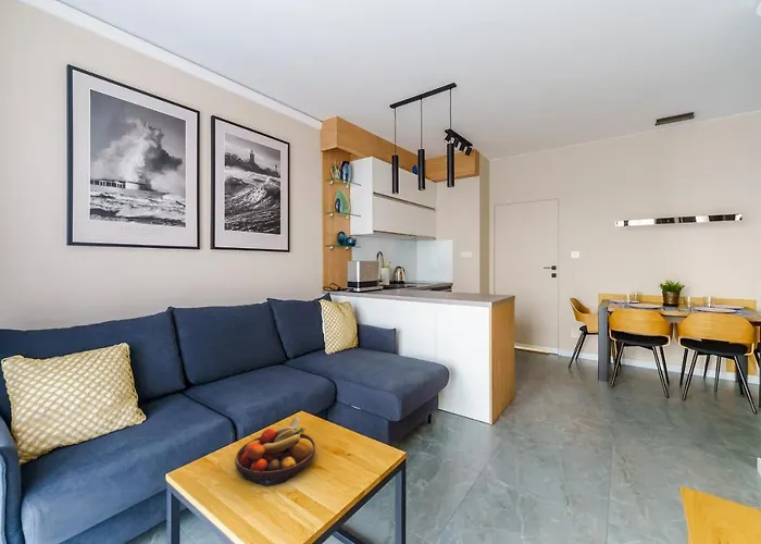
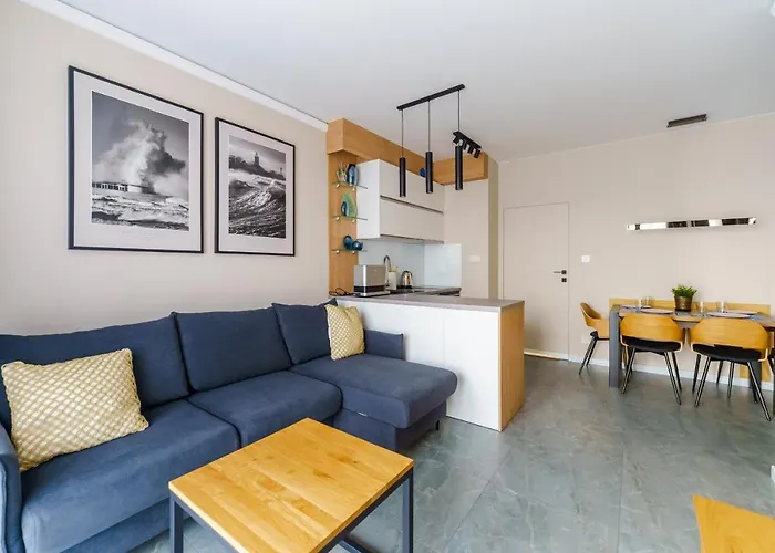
- fruit bowl [234,416,316,486]
